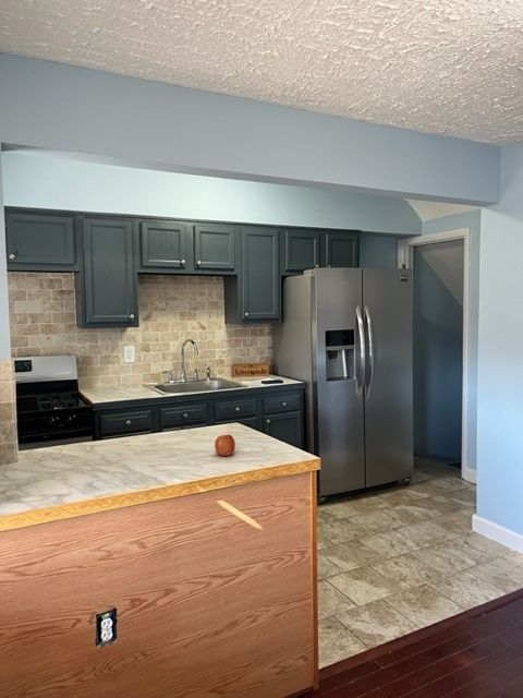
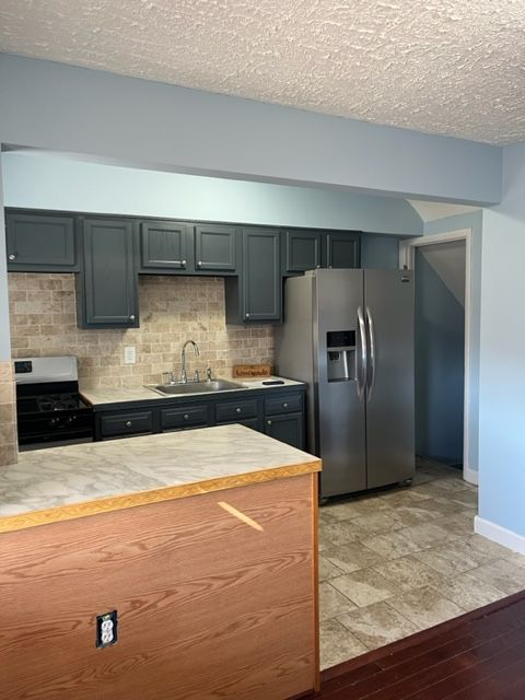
- fruit [214,434,236,457]
